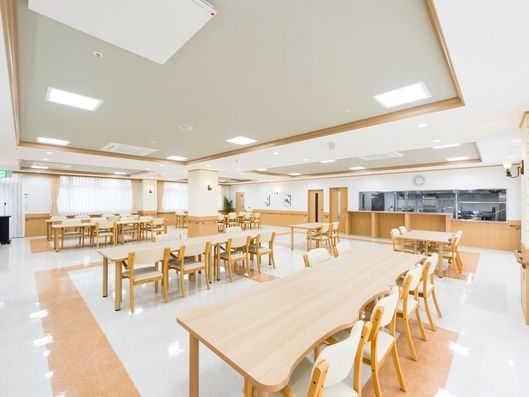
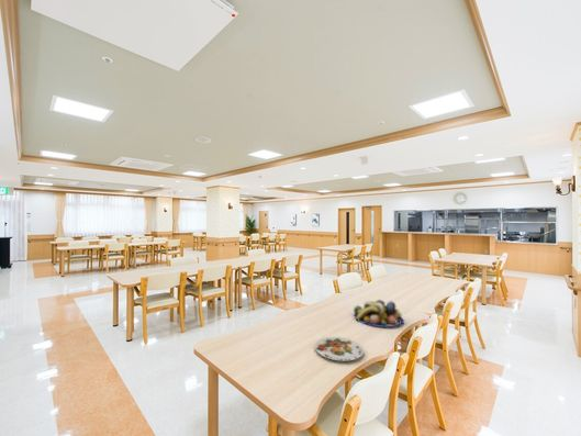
+ fruit bowl [353,299,405,328]
+ plate [314,336,365,362]
